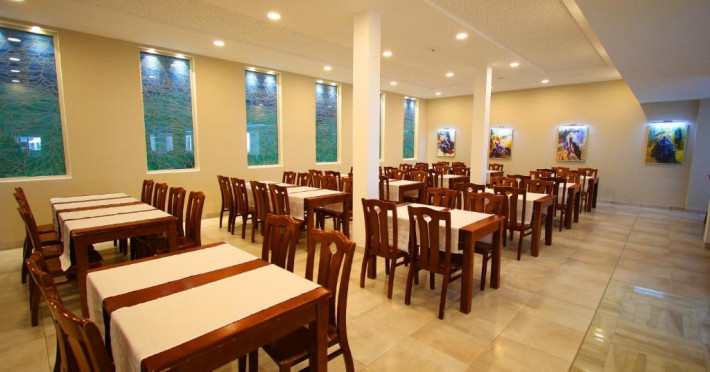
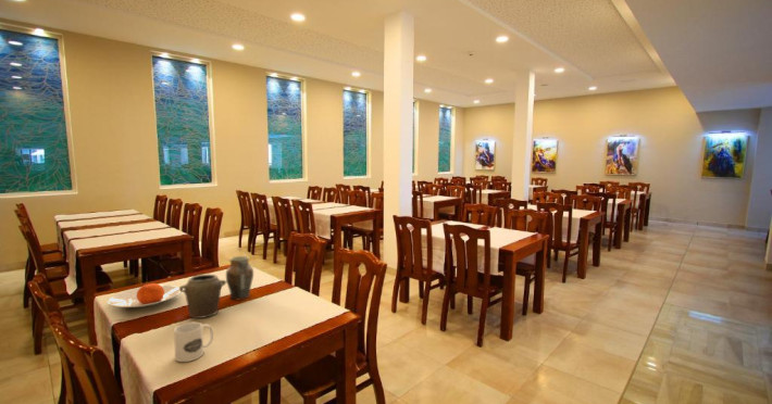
+ jar set [178,255,254,319]
+ mug [173,321,214,363]
+ plate [107,282,182,308]
